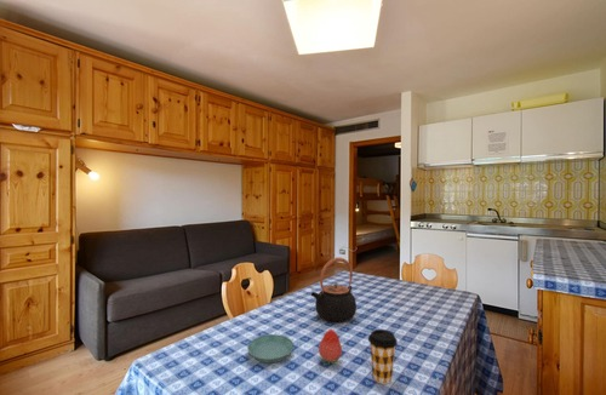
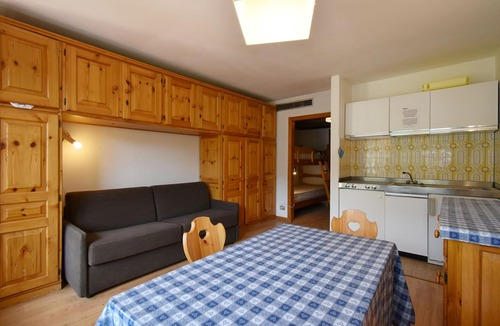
- saucer [246,333,295,365]
- teapot [310,257,358,324]
- fruit [318,328,343,365]
- coffee cup [367,328,399,385]
